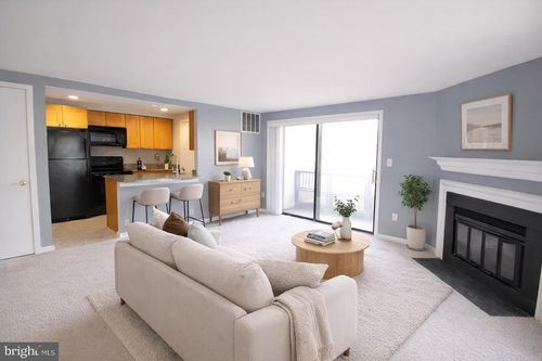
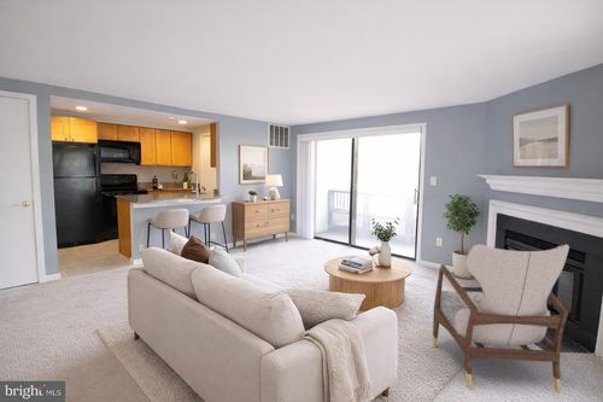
+ armchair [432,243,570,395]
